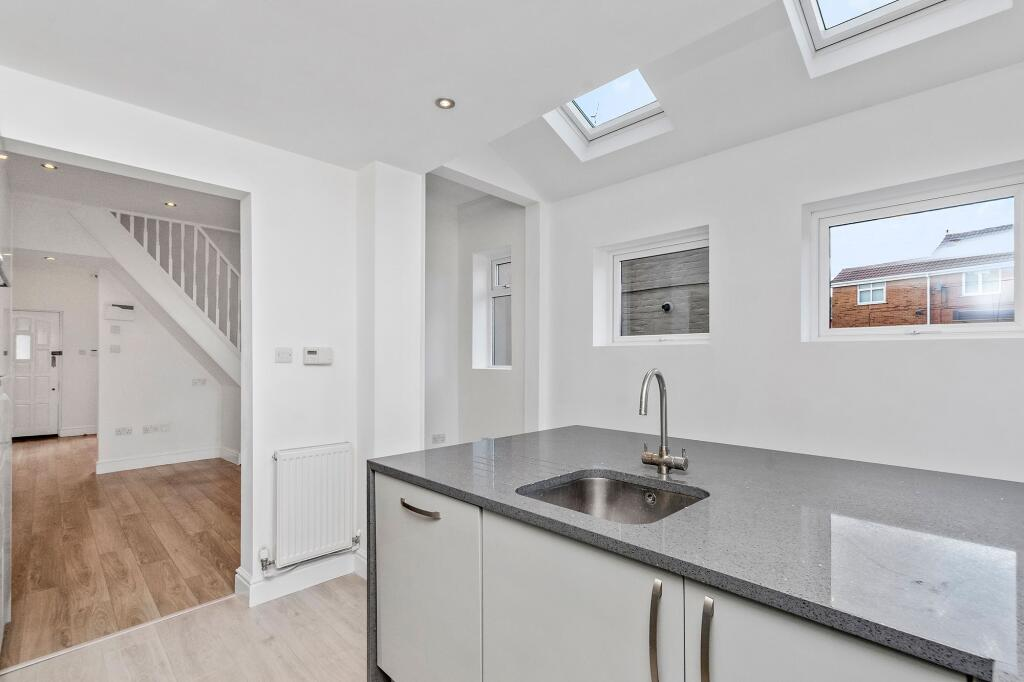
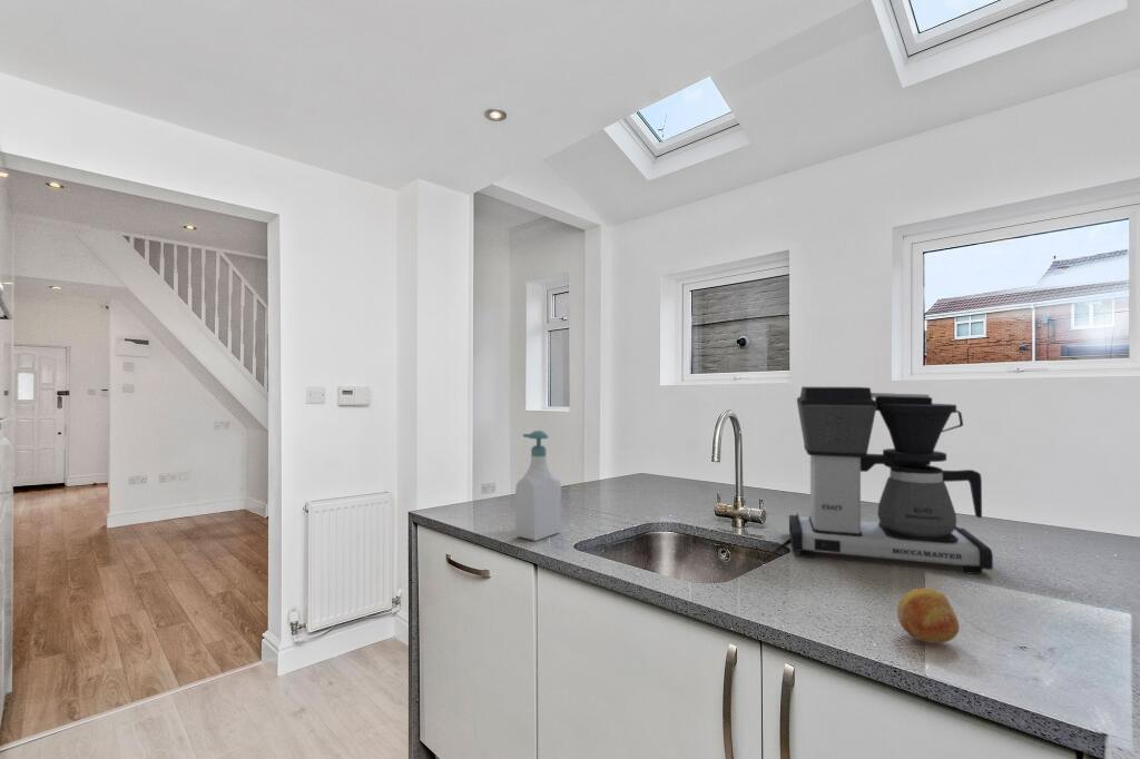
+ soap bottle [514,430,562,542]
+ fruit [896,586,961,644]
+ coffee maker [788,386,994,575]
